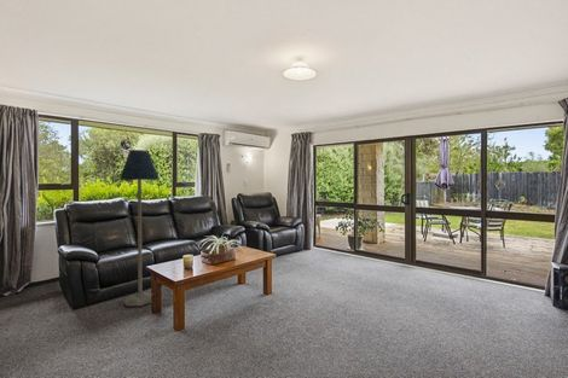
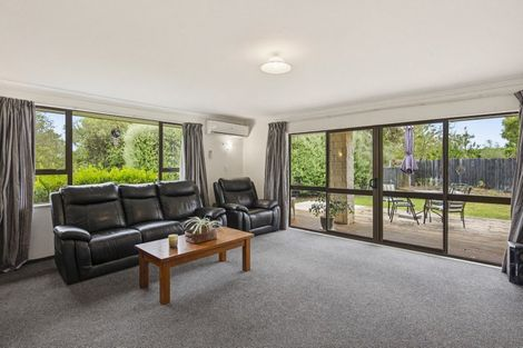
- floor lamp [118,149,161,307]
